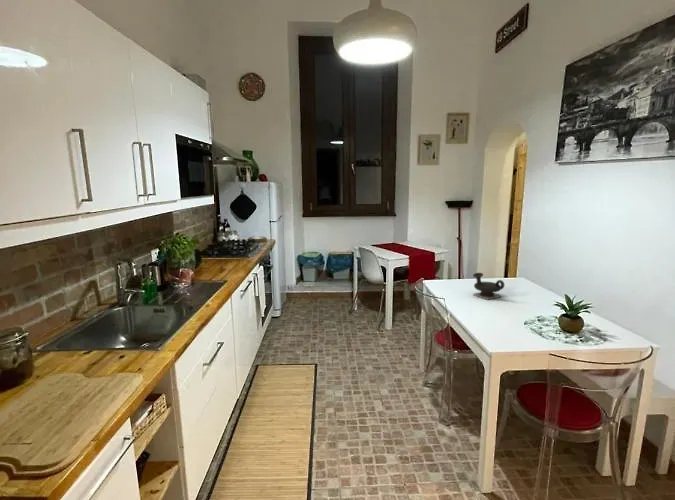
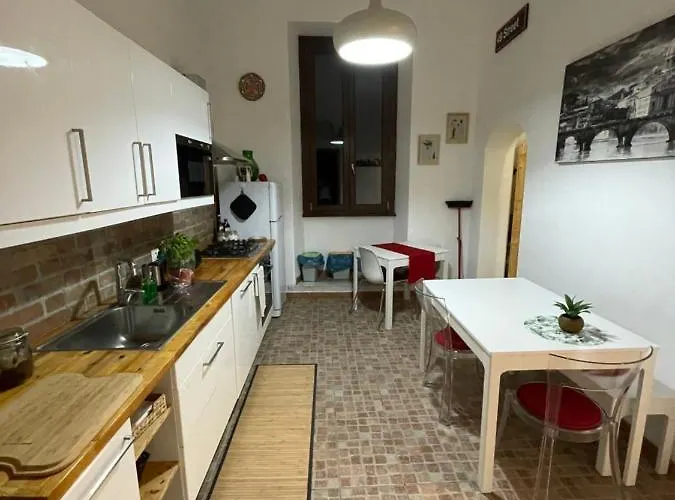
- teapot [472,272,505,301]
